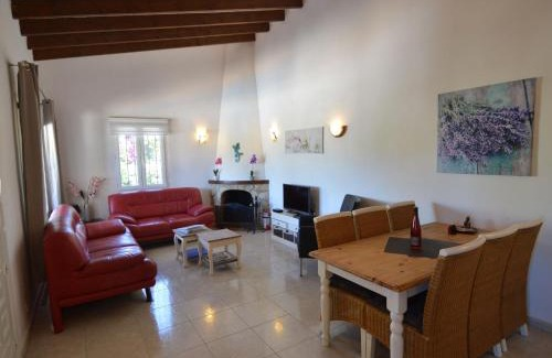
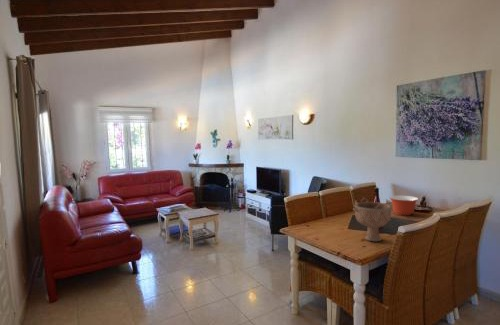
+ mixing bowl [388,195,419,217]
+ decorative bowl [352,196,393,242]
